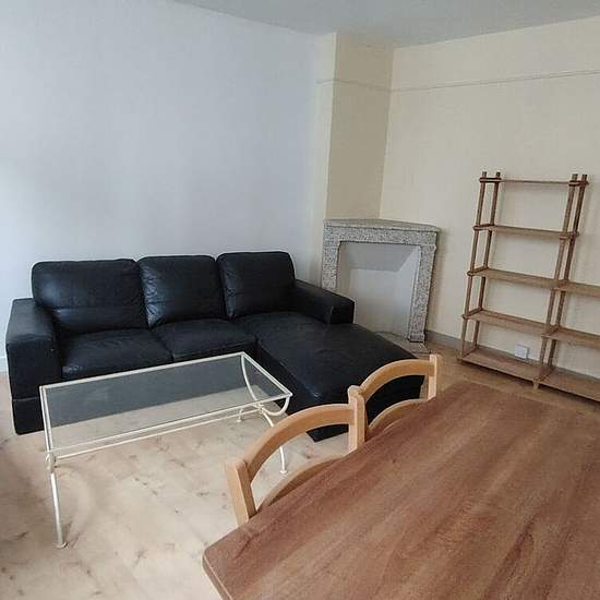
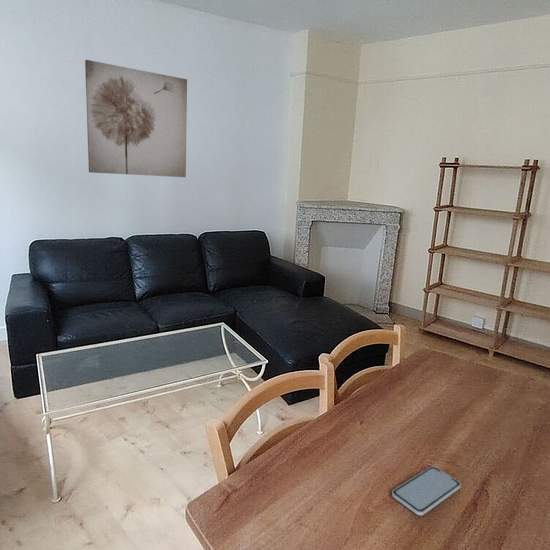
+ wall art [84,59,188,178]
+ smartphone [391,465,462,516]
